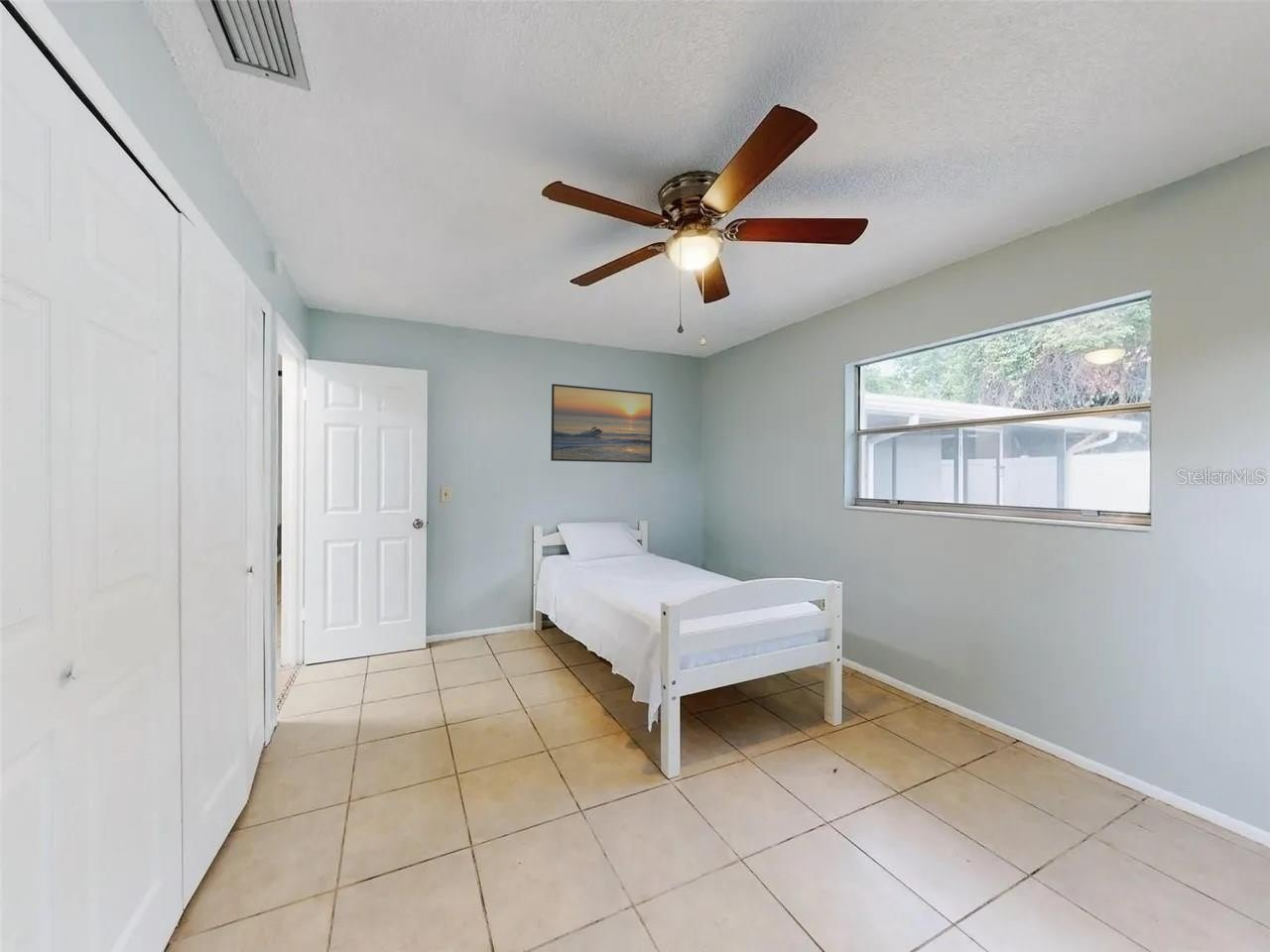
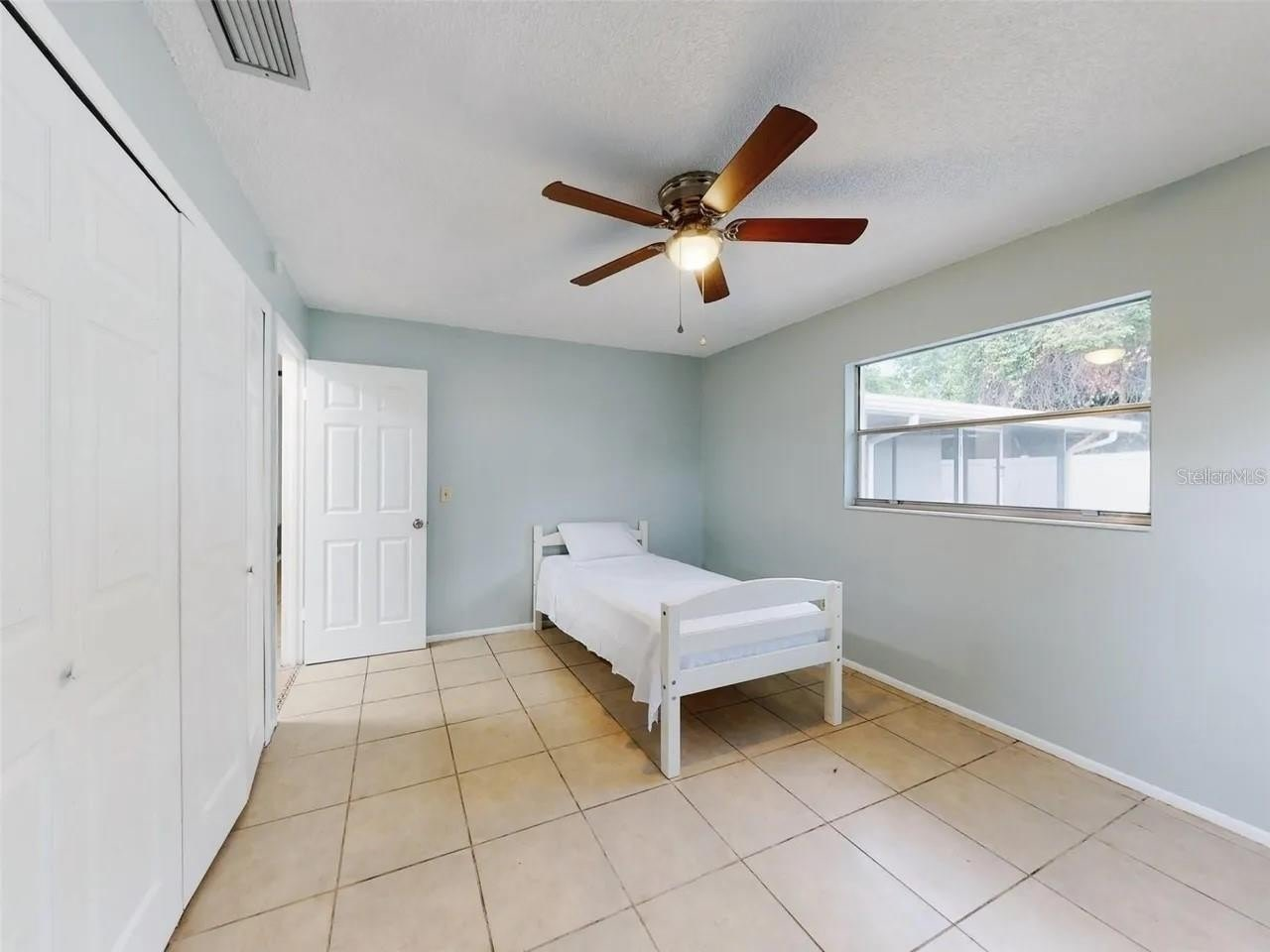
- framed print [550,383,654,464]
